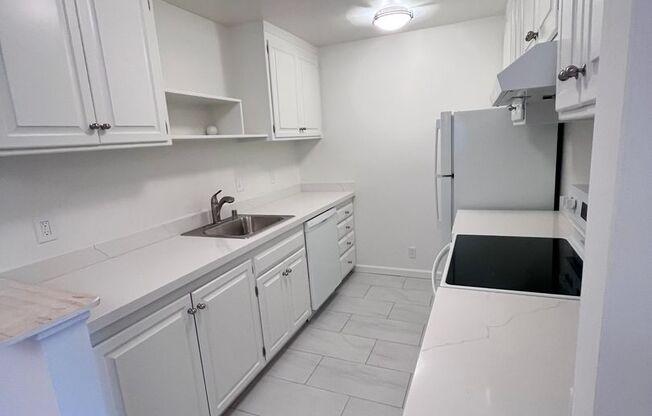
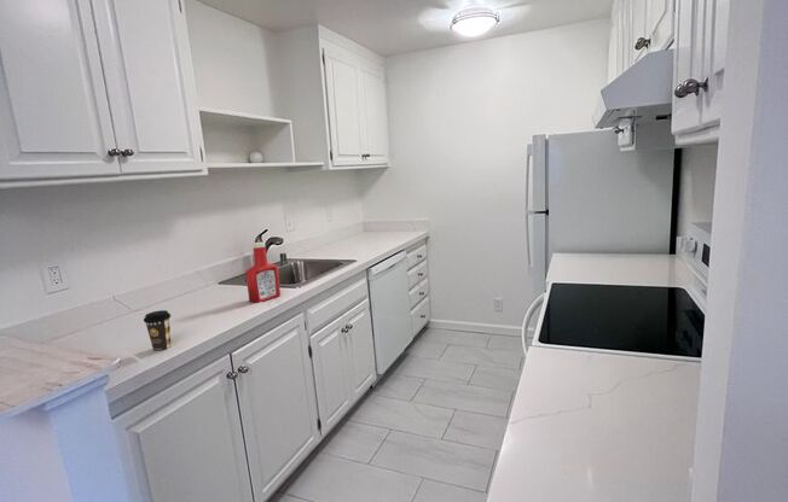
+ soap bottle [244,241,282,304]
+ coffee cup [143,309,172,354]
